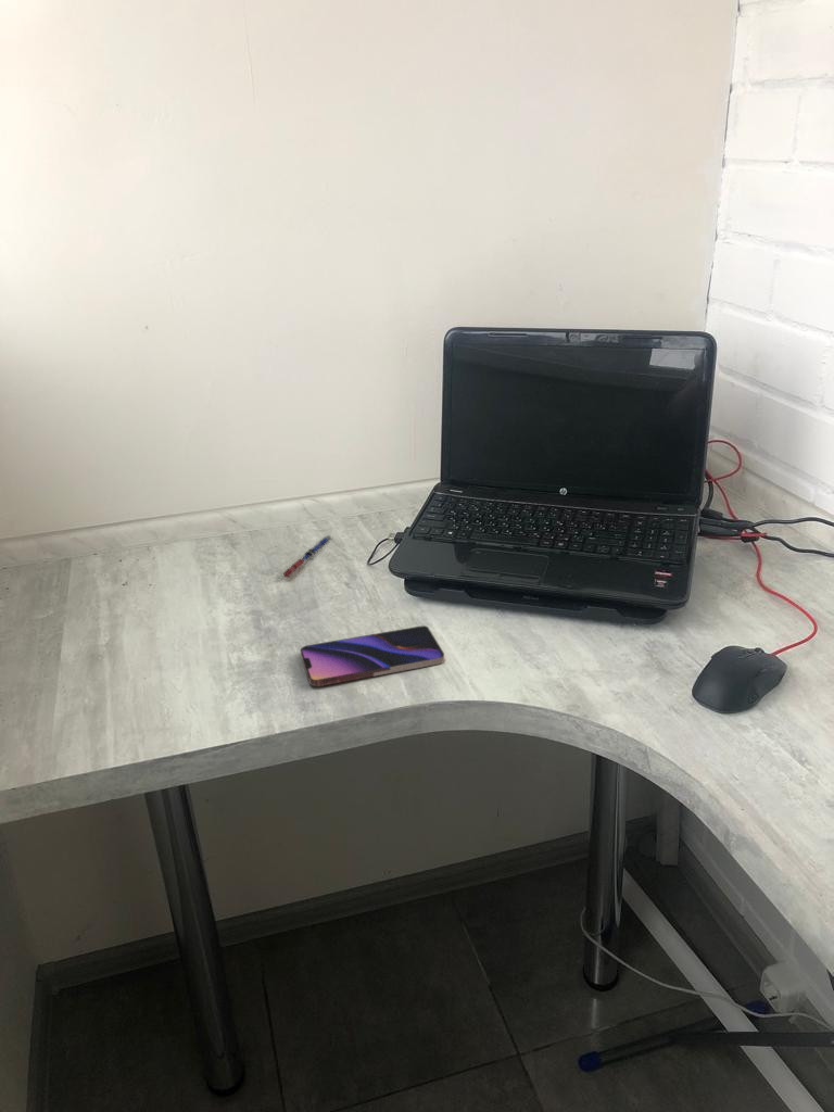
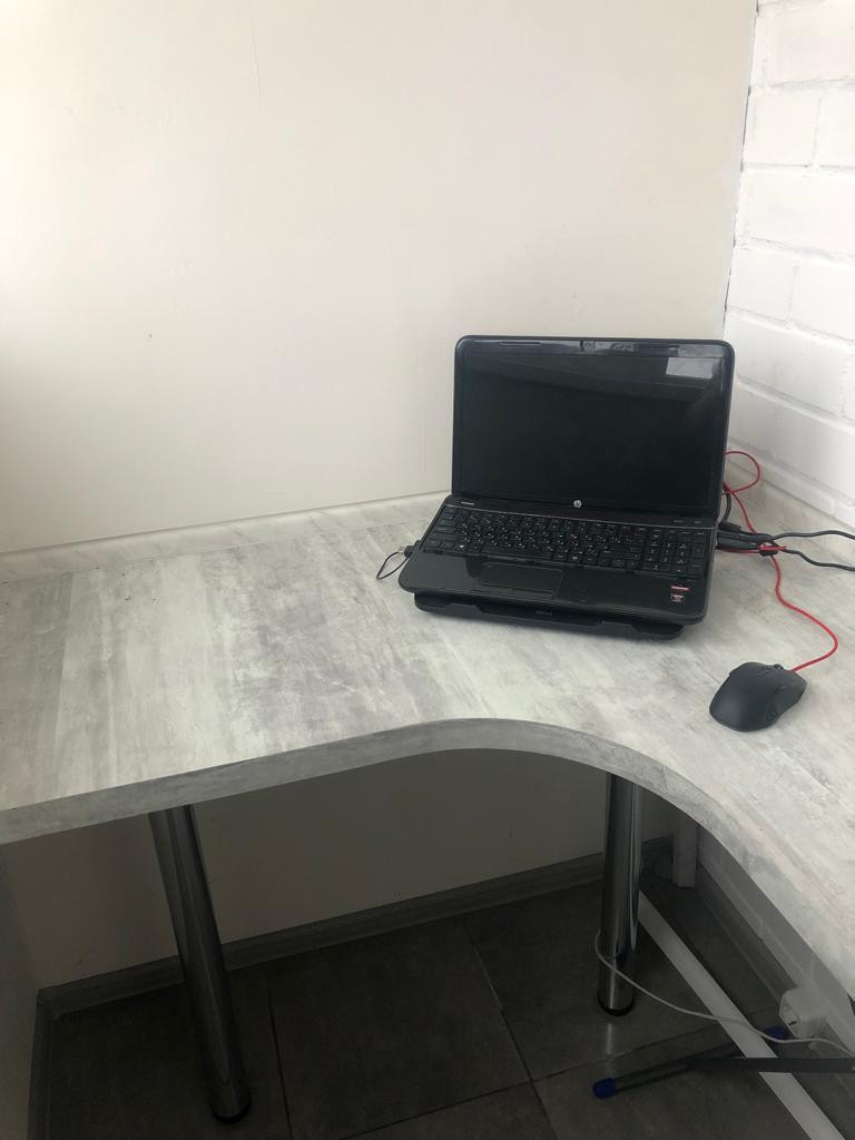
- smartphone [299,624,445,687]
- pen [281,534,333,579]
